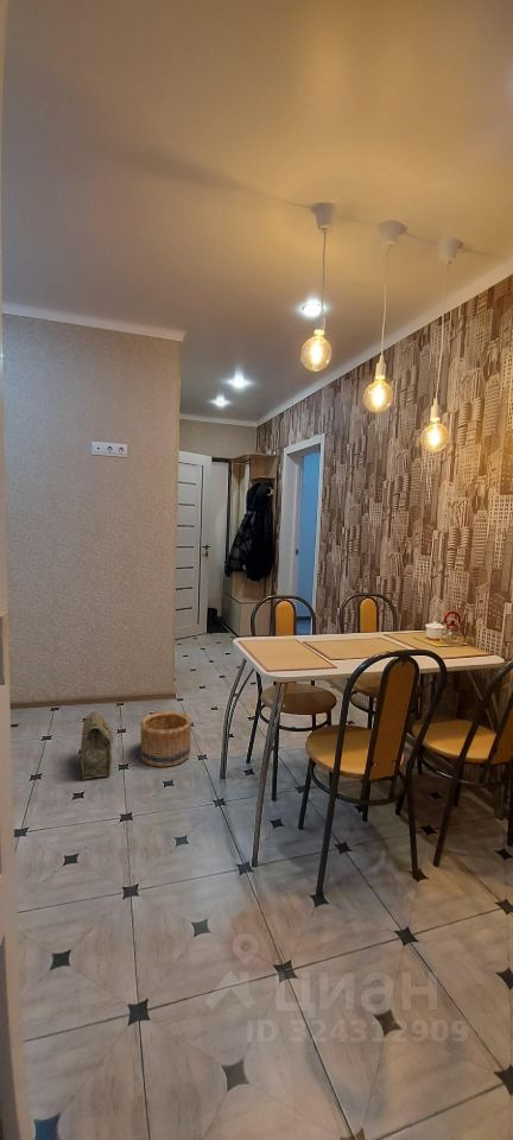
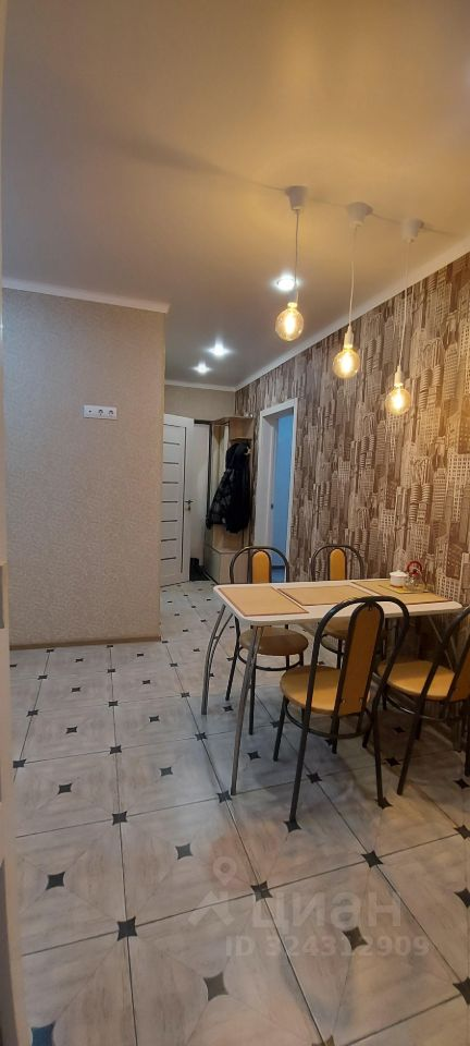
- bag [80,711,114,780]
- basket [139,710,192,767]
